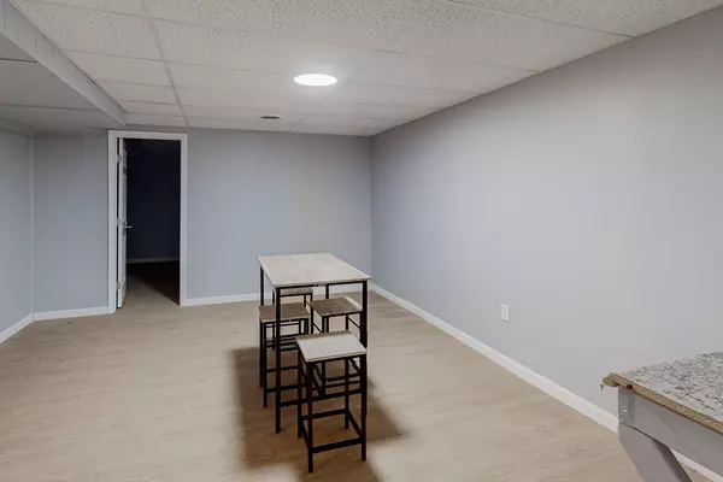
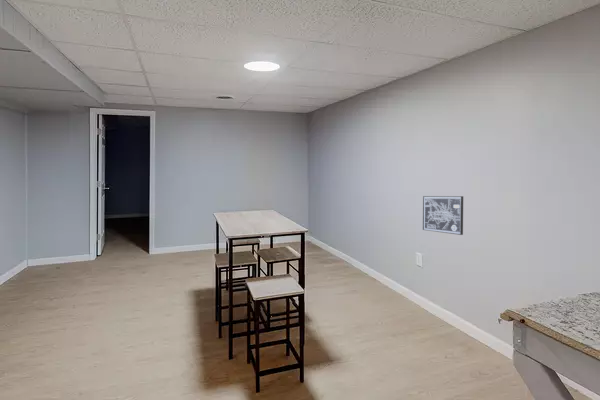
+ wall art [422,195,464,236]
